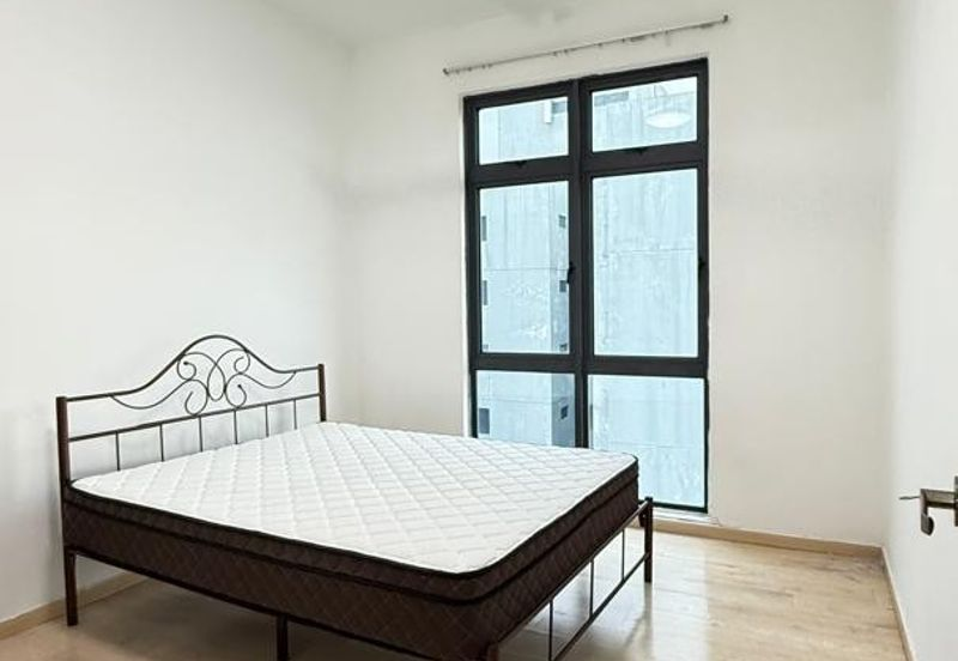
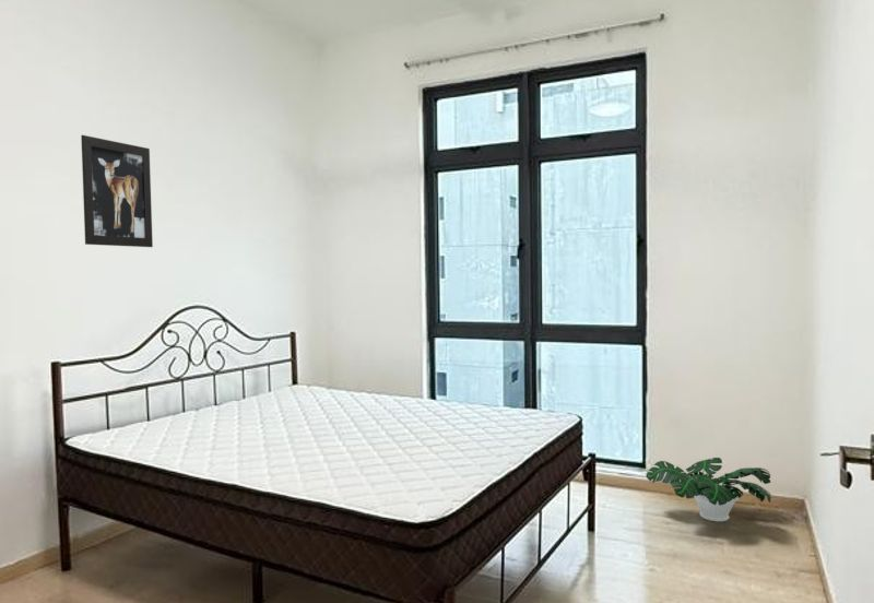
+ wall art [80,134,154,248]
+ potted plant [645,457,772,523]
